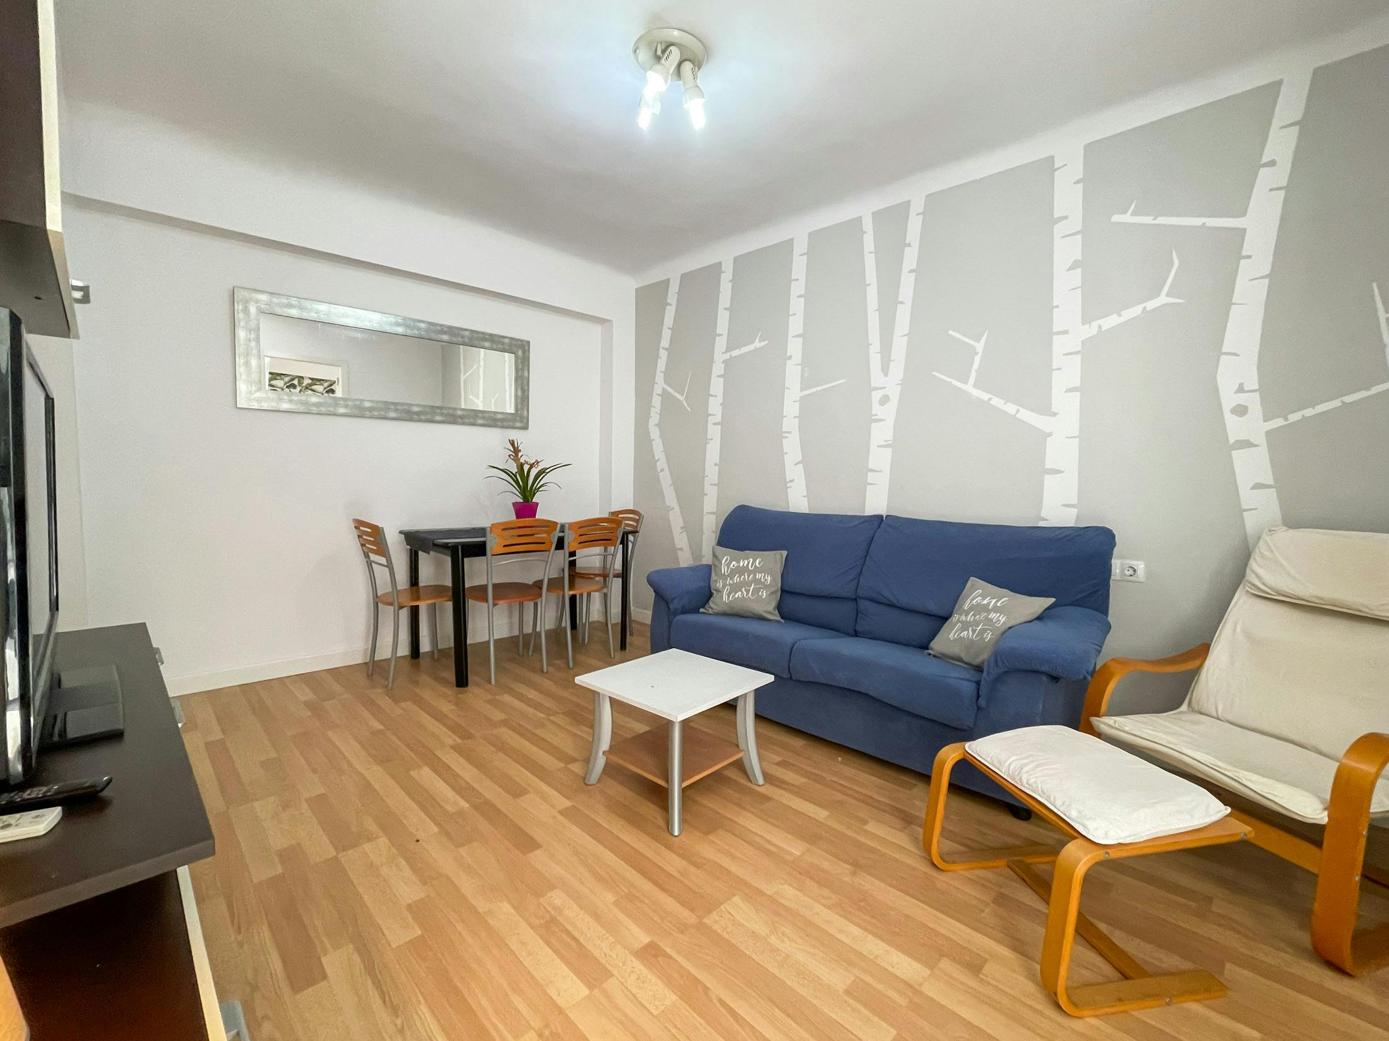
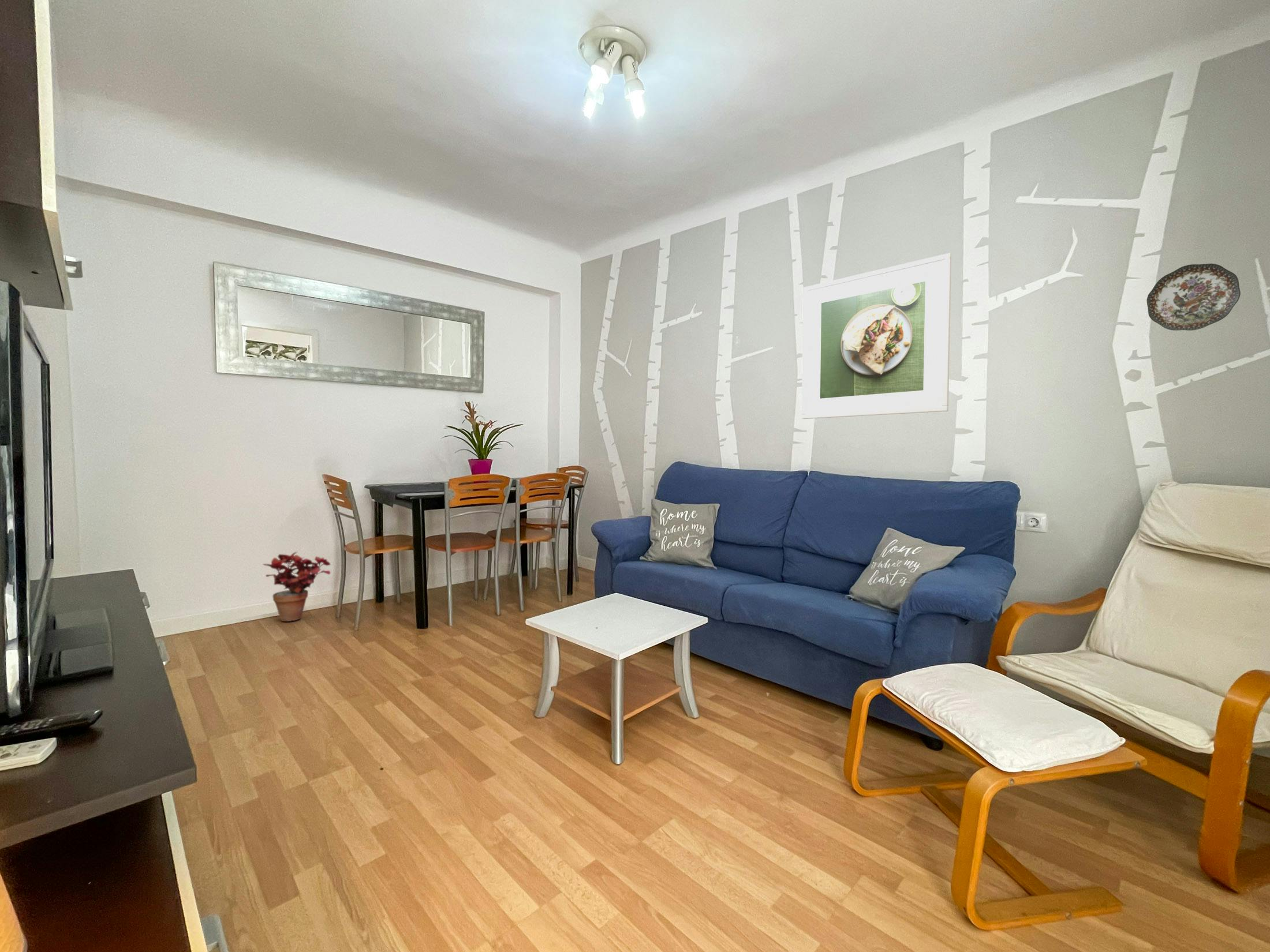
+ potted plant [262,551,332,622]
+ decorative plate [1146,263,1241,331]
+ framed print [801,253,952,419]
